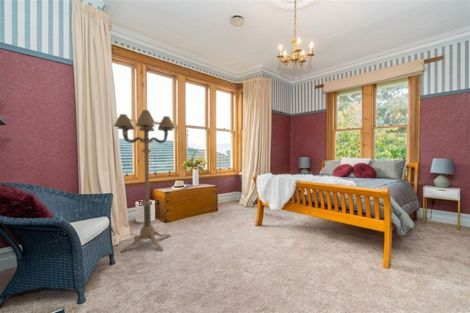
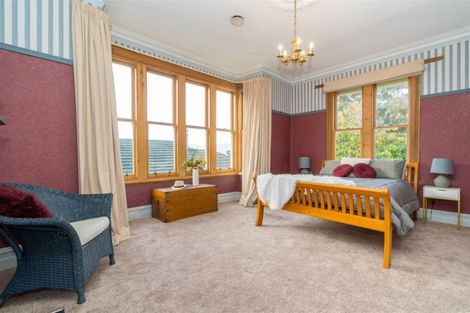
- floor lamp [113,109,176,253]
- woven basket [134,199,156,224]
